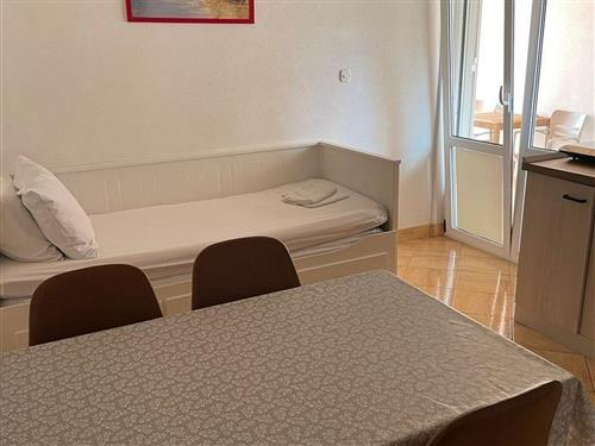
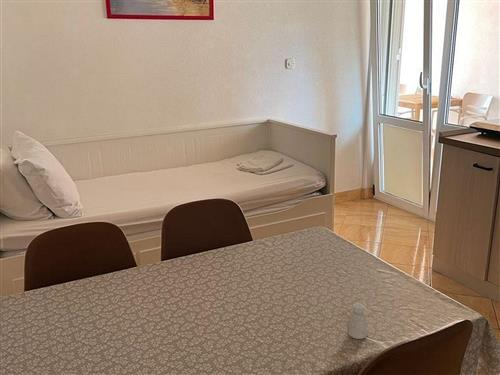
+ saltshaker [347,302,368,340]
